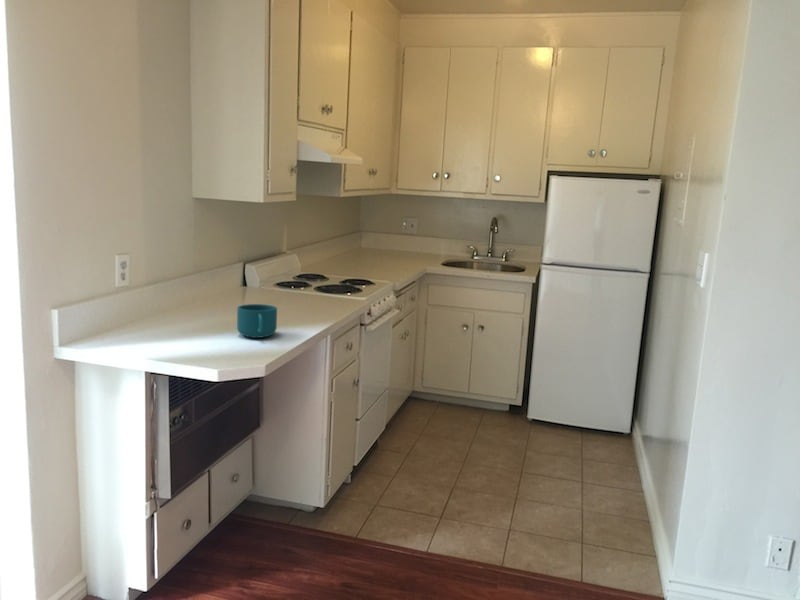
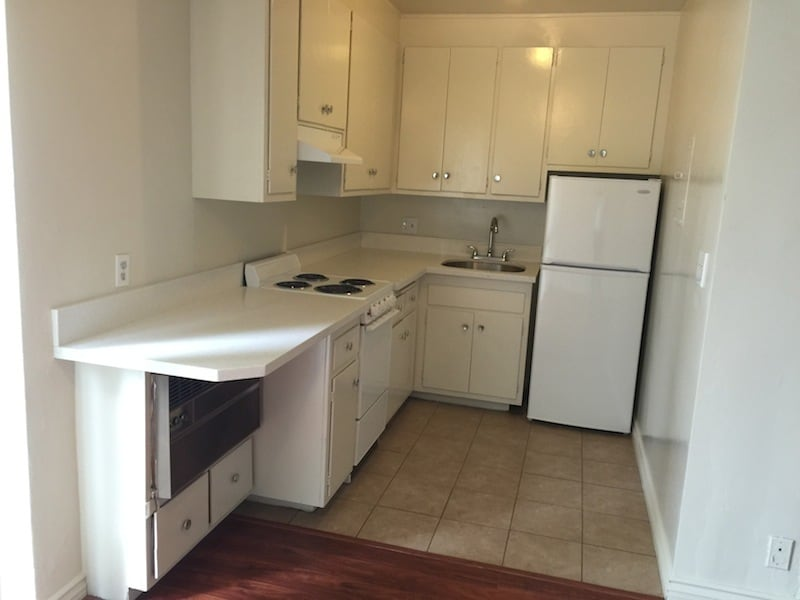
- cup [236,303,278,339]
